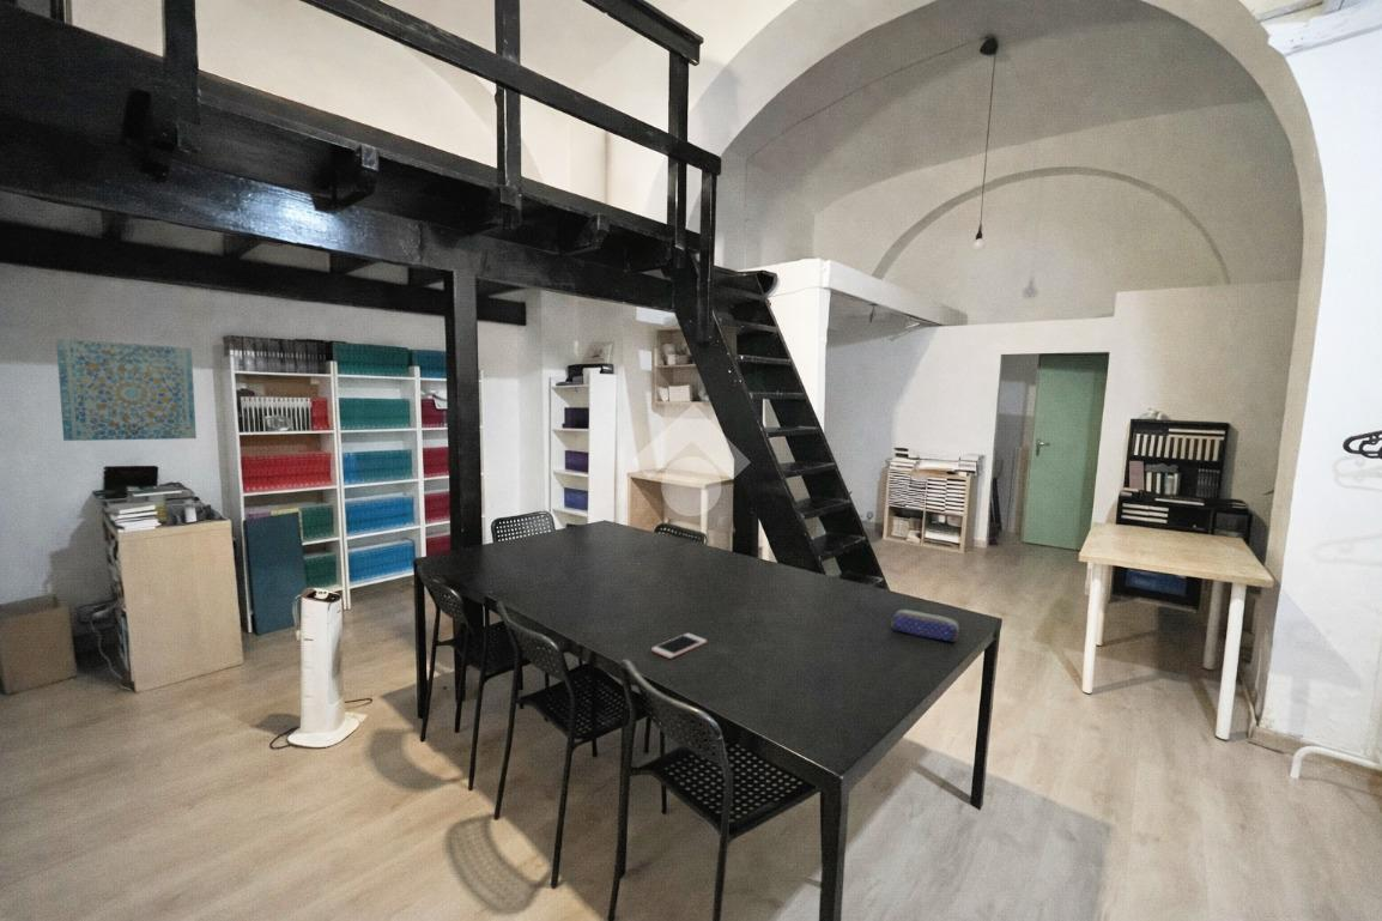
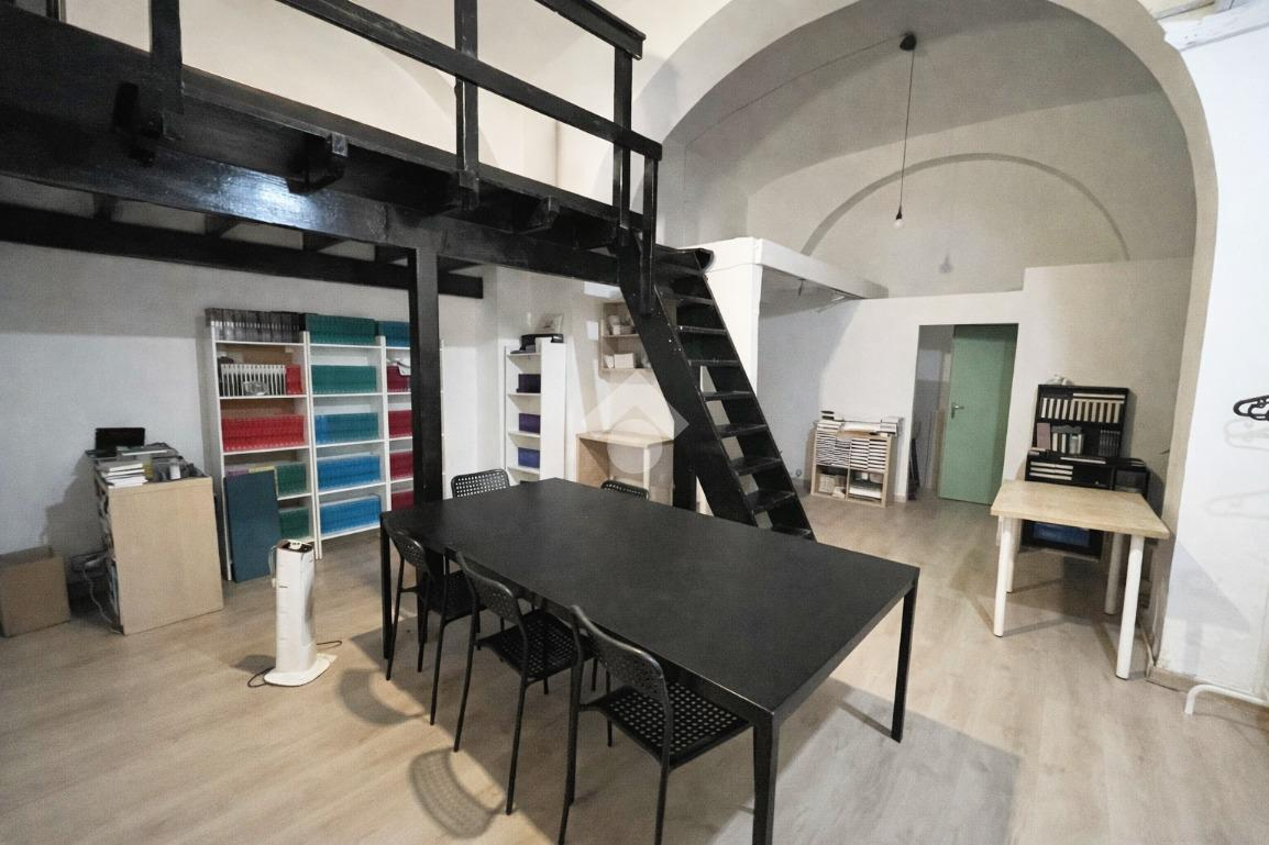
- pencil case [890,608,960,643]
- cell phone [650,632,708,660]
- wall art [55,337,198,442]
